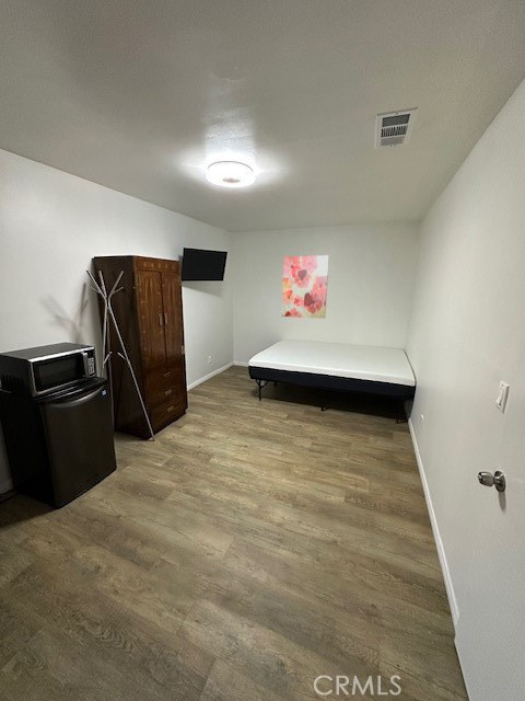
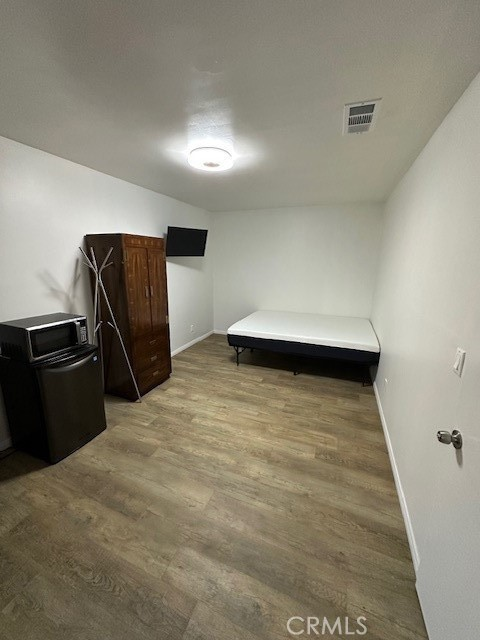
- wall art [281,254,330,320]
